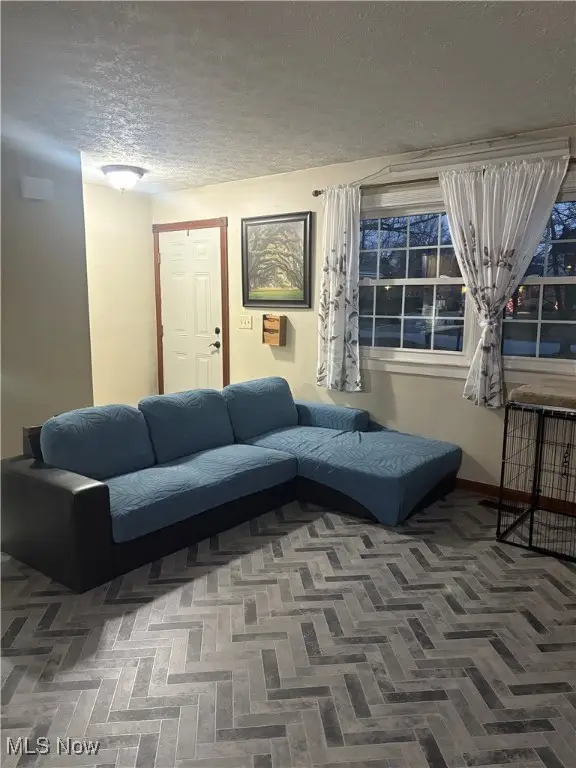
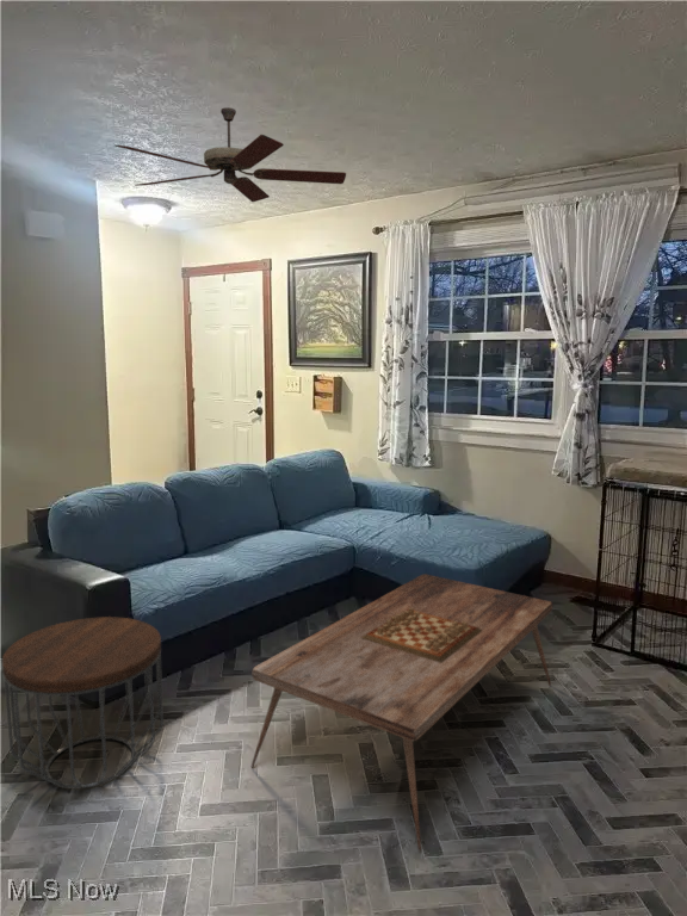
+ side table [1,615,165,790]
+ ceiling fan [113,106,347,203]
+ coffee table [250,572,553,852]
